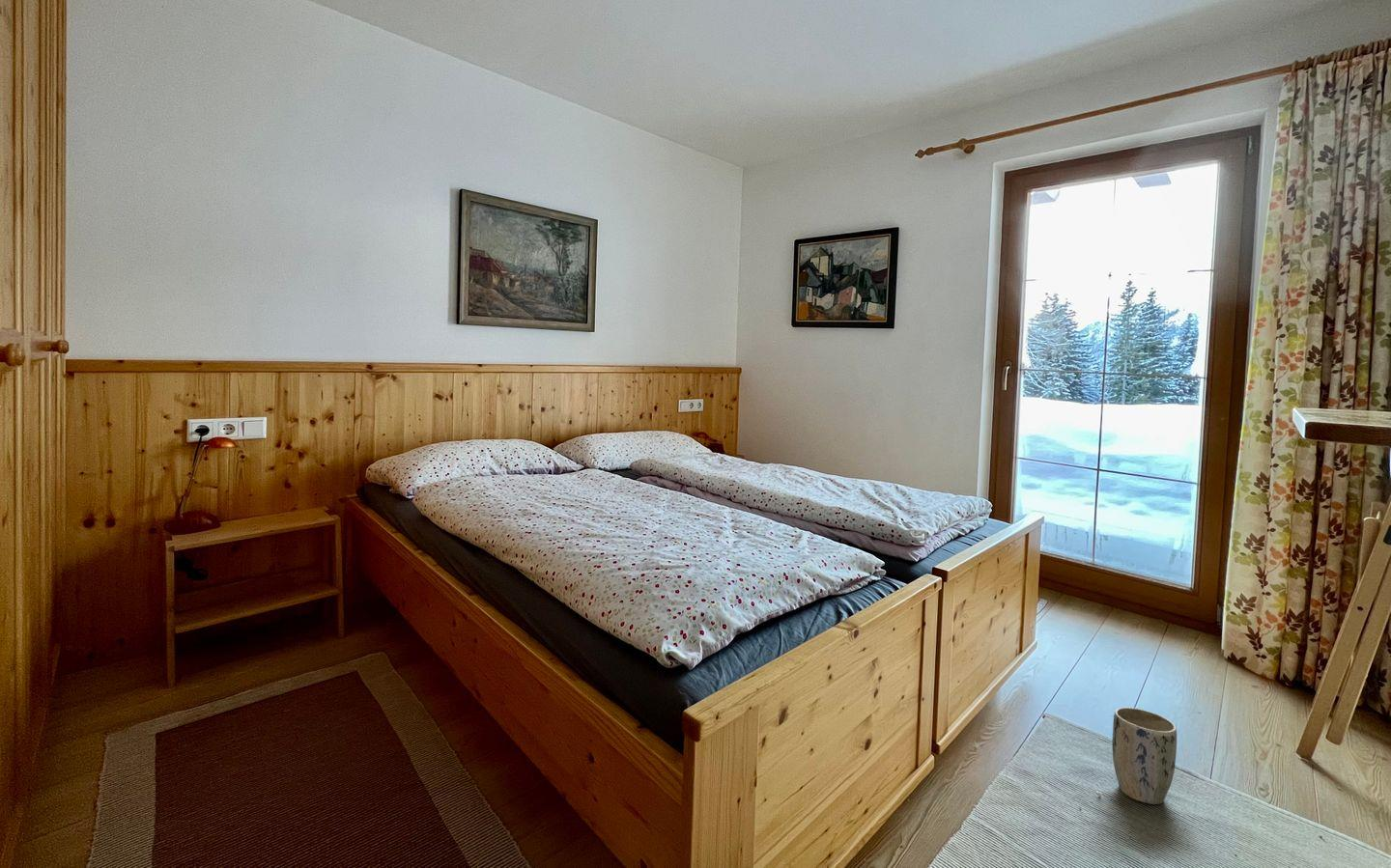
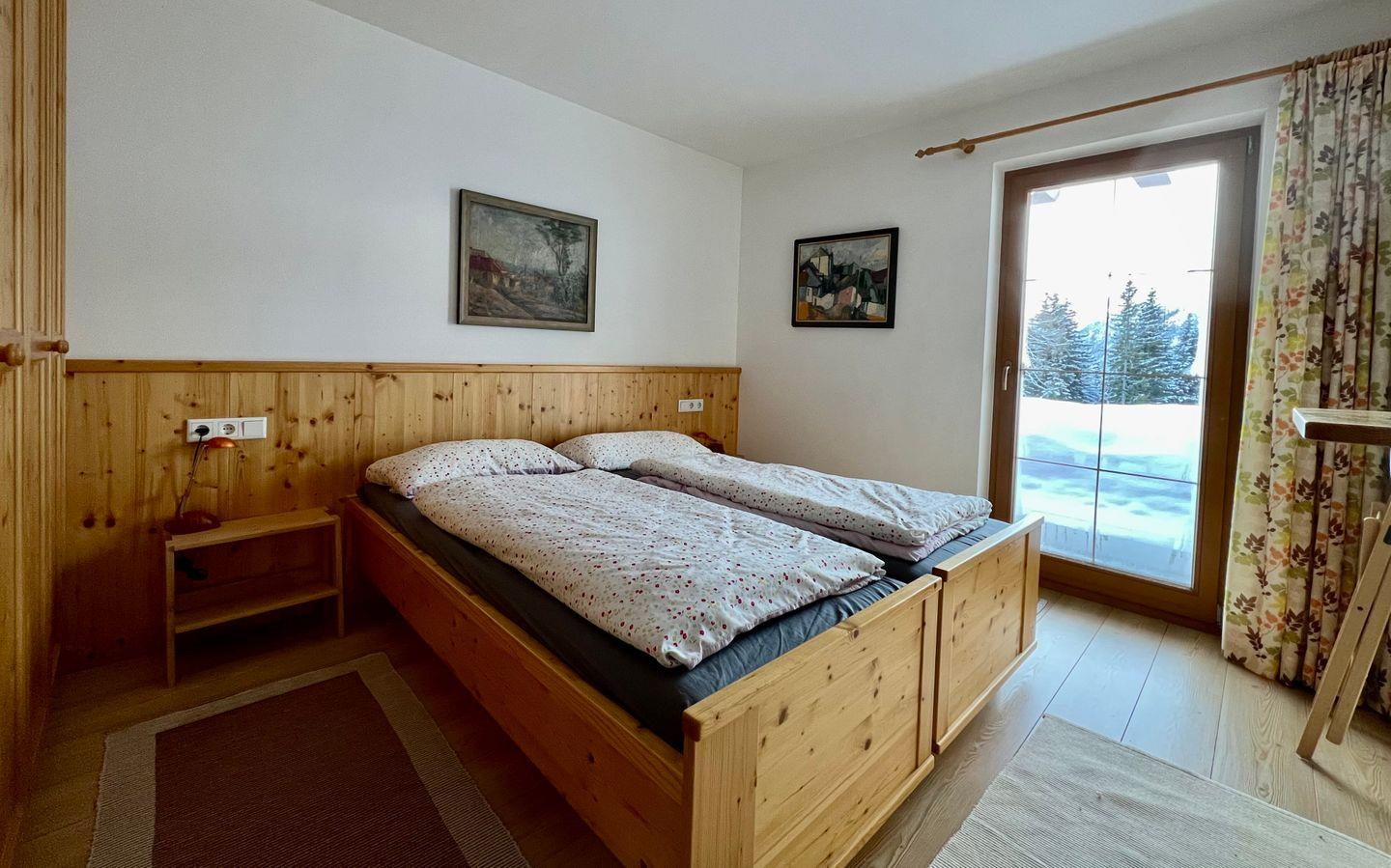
- plant pot [1111,707,1178,805]
